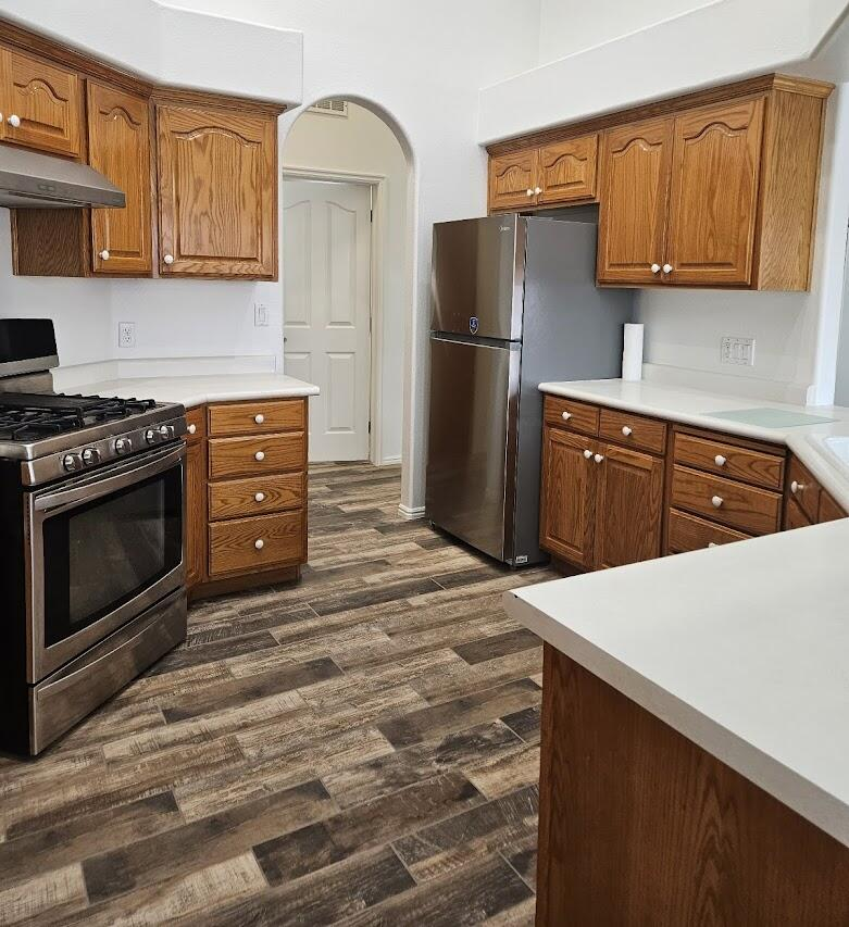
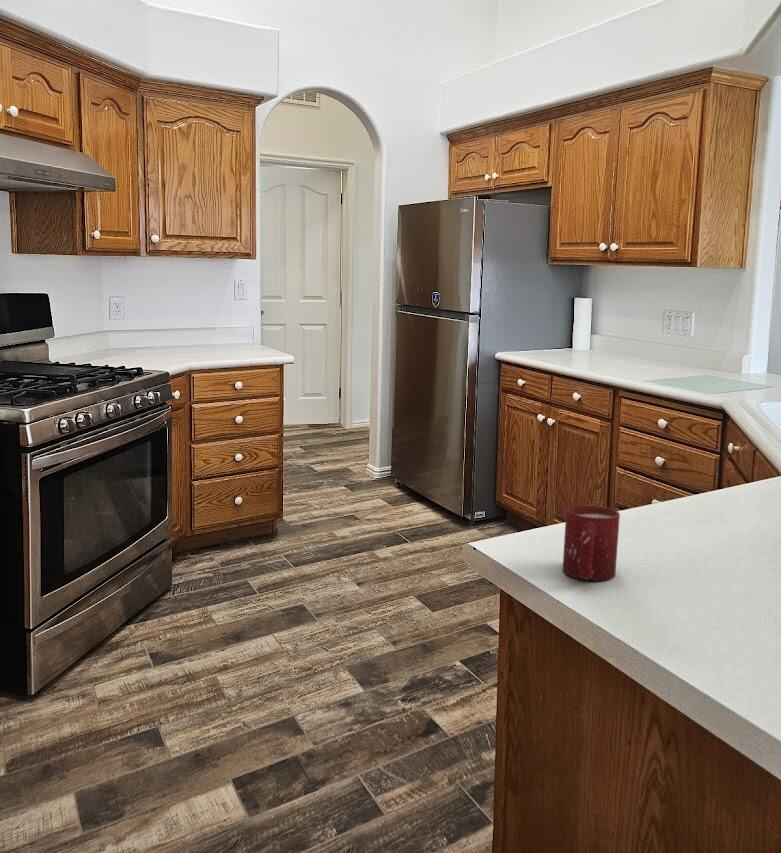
+ cup [562,504,621,581]
